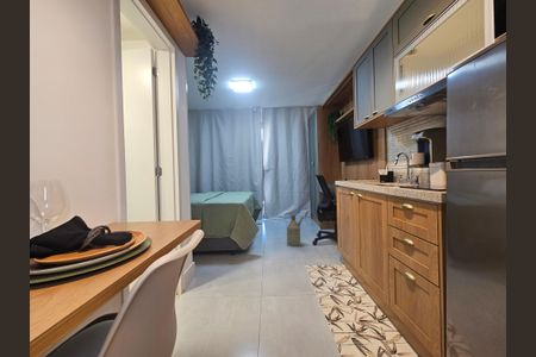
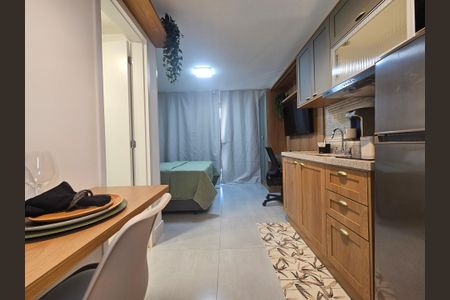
- watering can [283,213,305,248]
